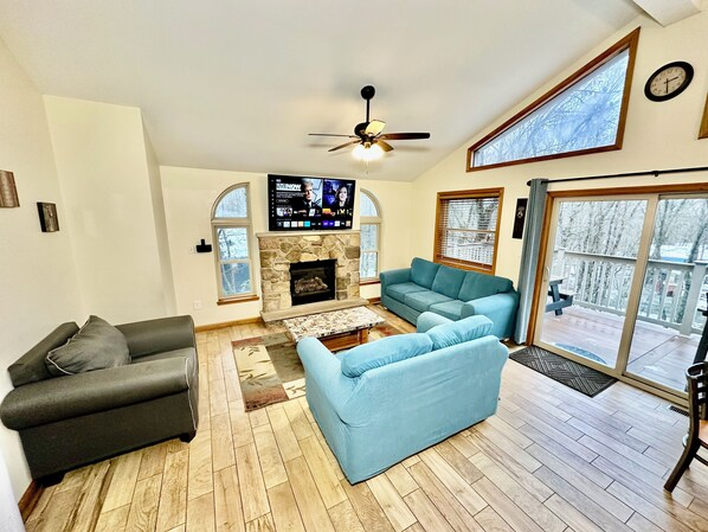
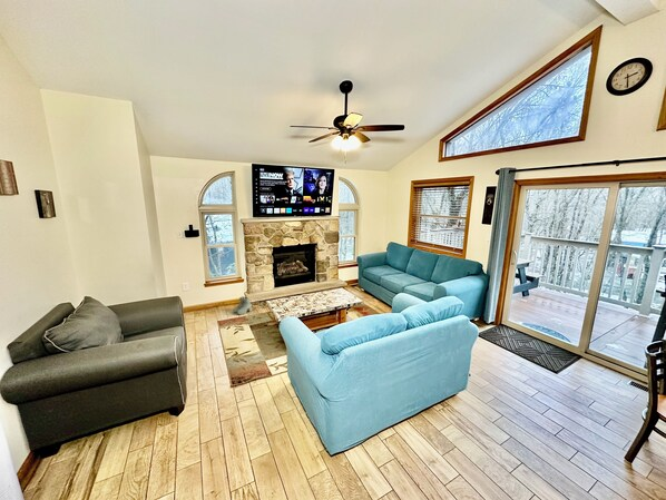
+ boots [232,295,253,315]
